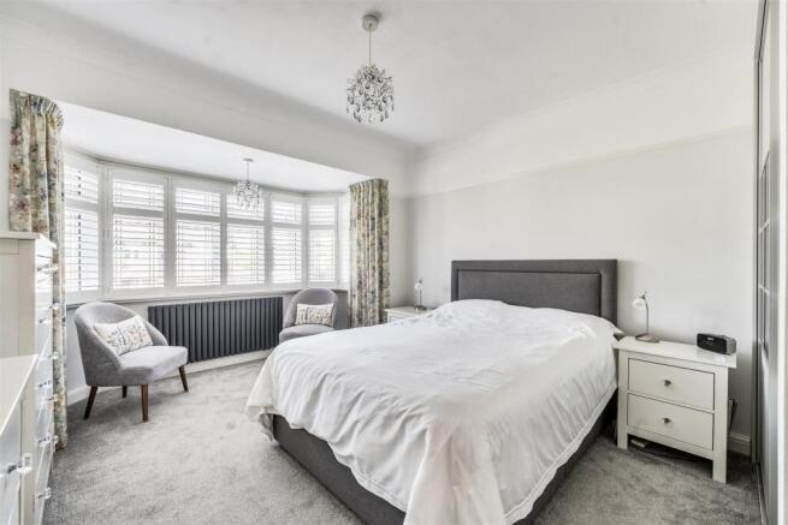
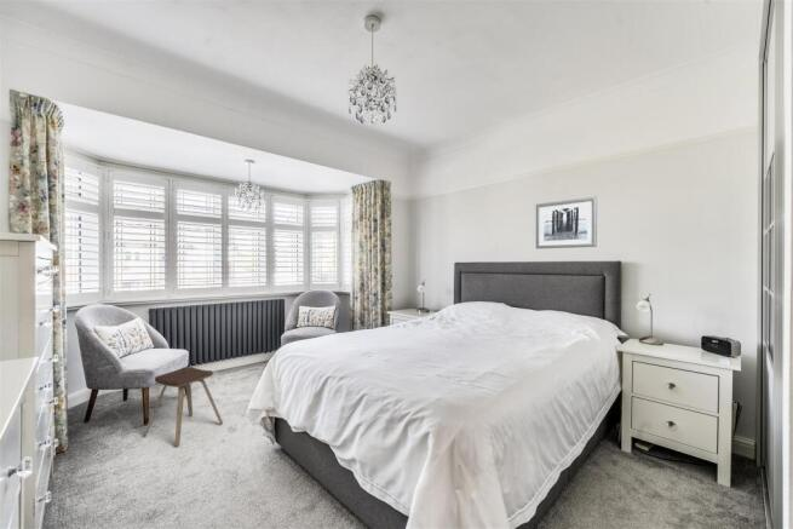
+ music stool [143,366,224,448]
+ wall art [535,195,598,249]
